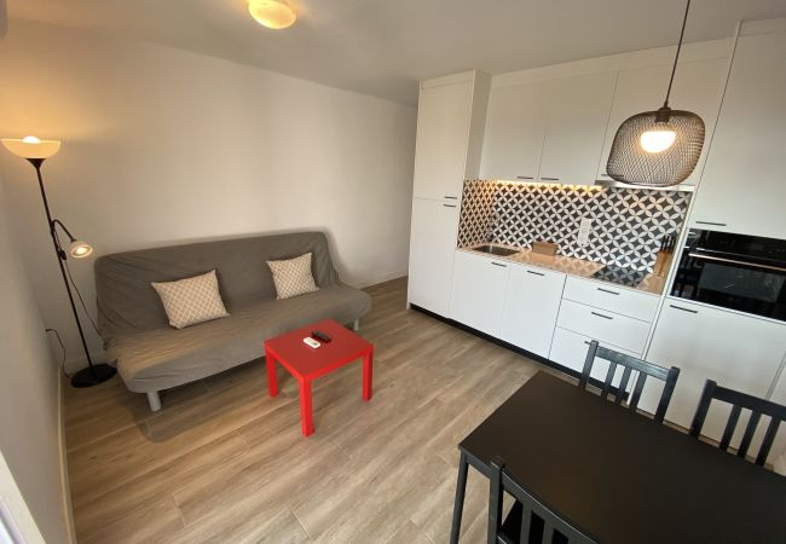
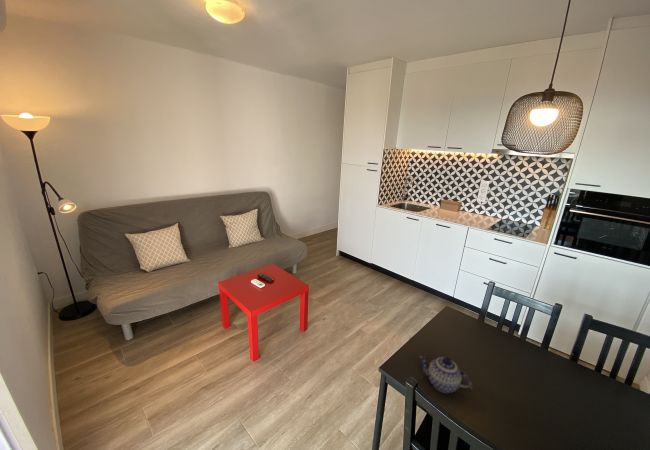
+ teapot [418,355,473,394]
